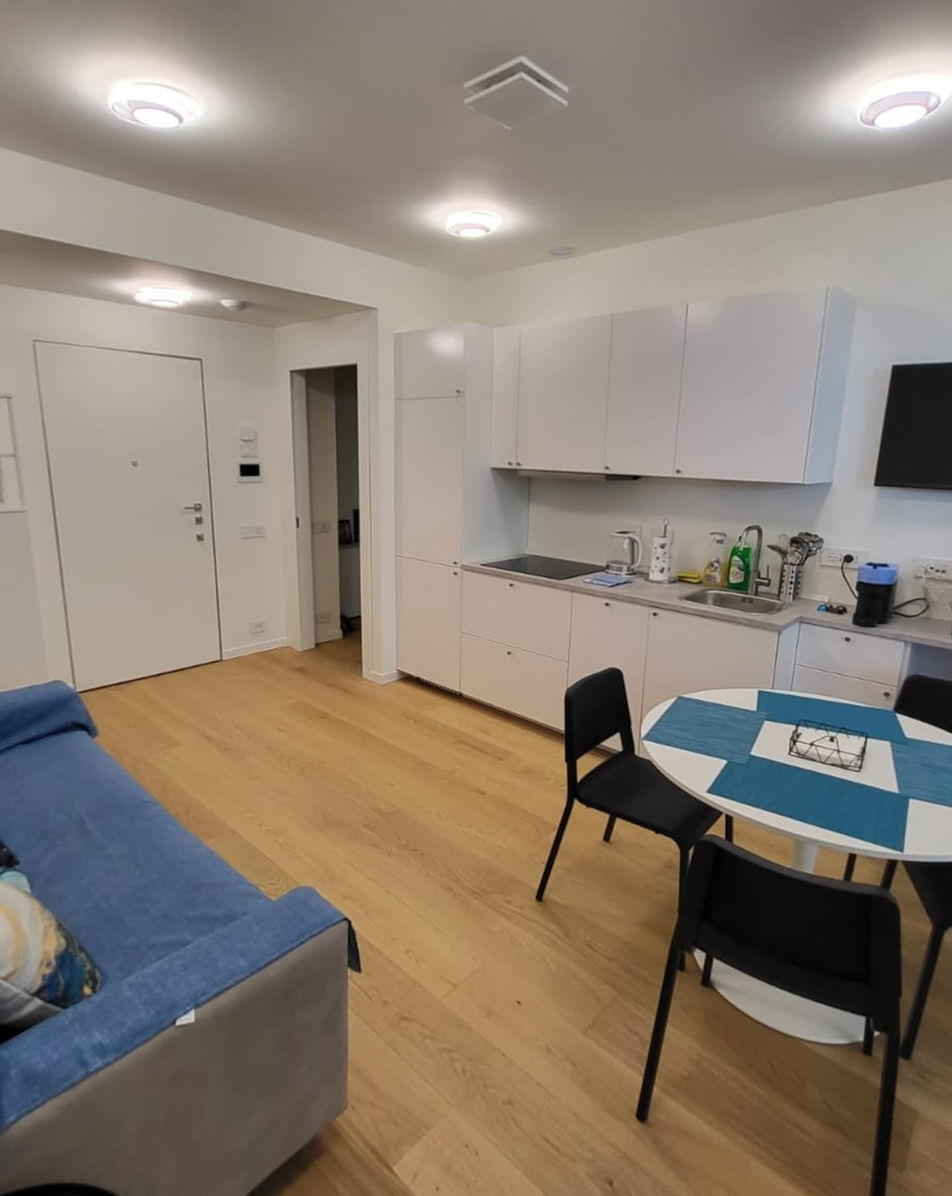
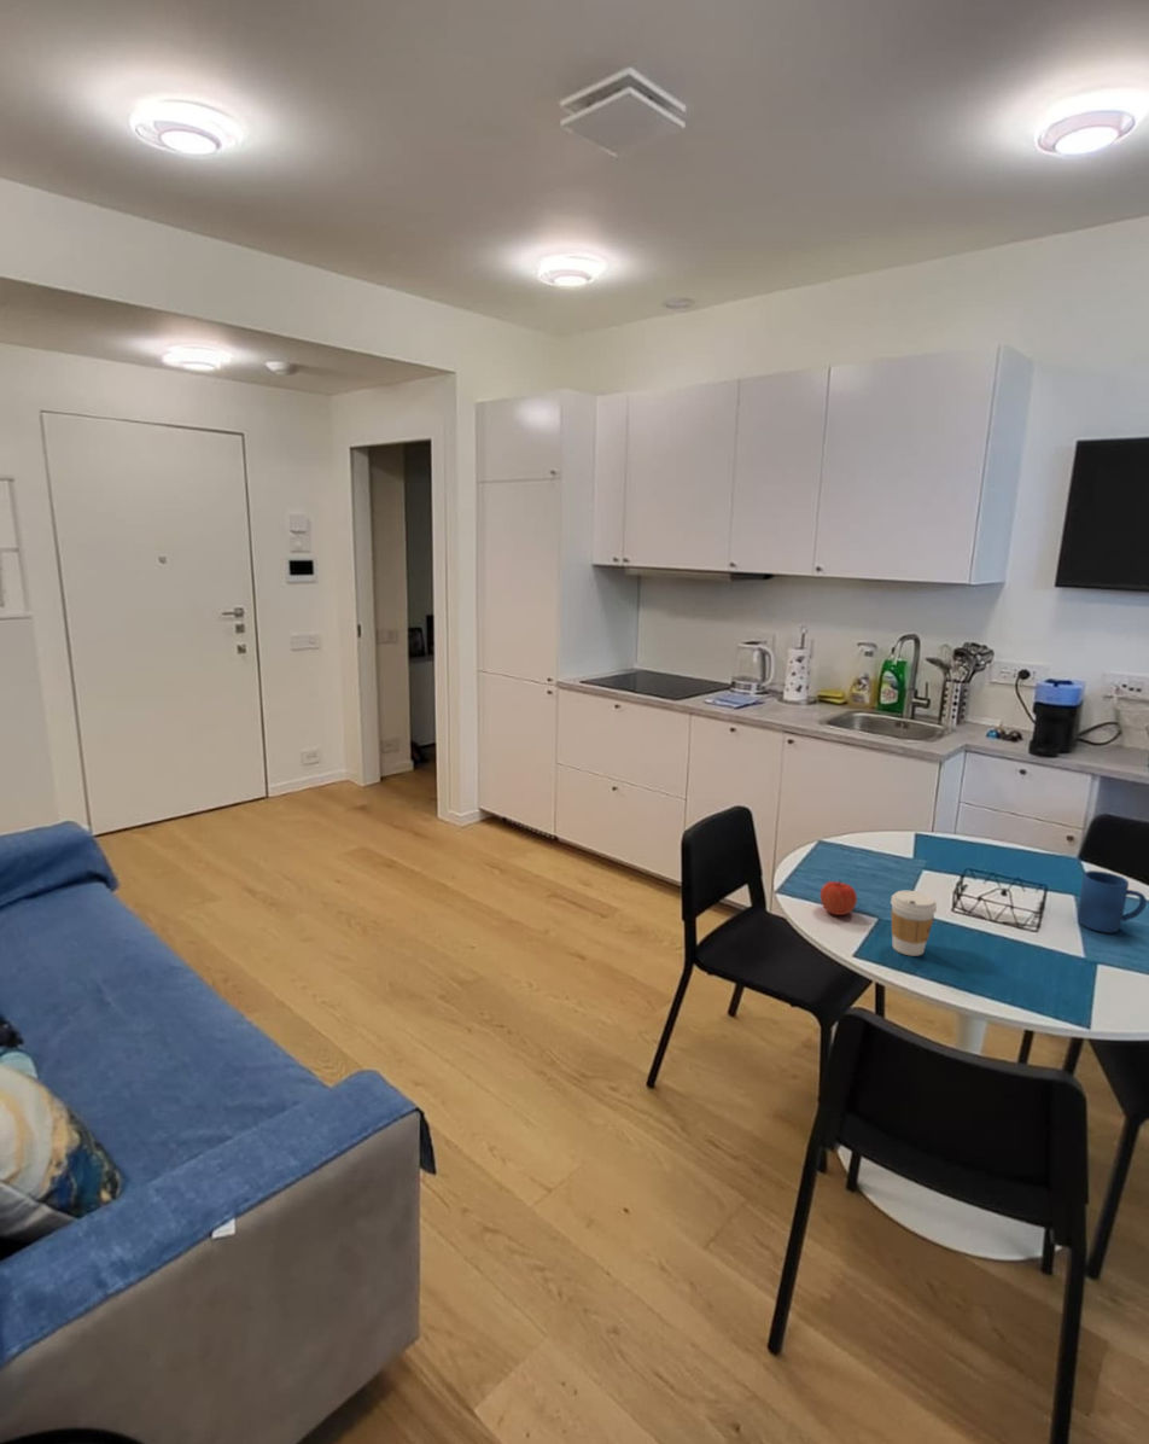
+ coffee cup [890,890,938,957]
+ mug [1077,869,1148,934]
+ apple [820,879,858,916]
